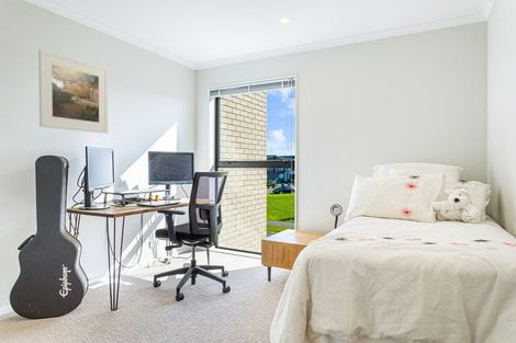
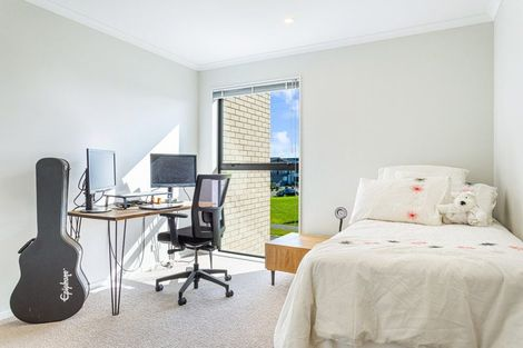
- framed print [37,48,109,135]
